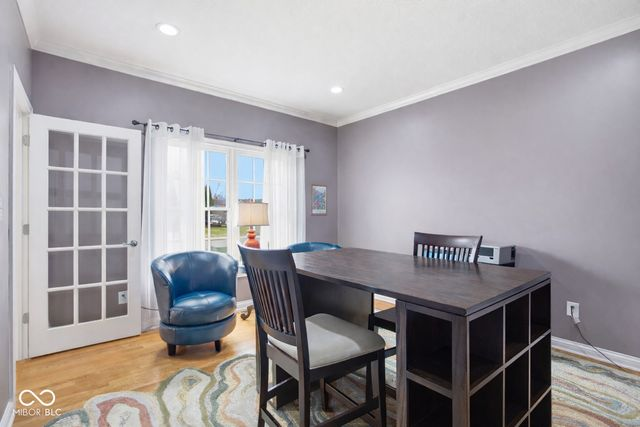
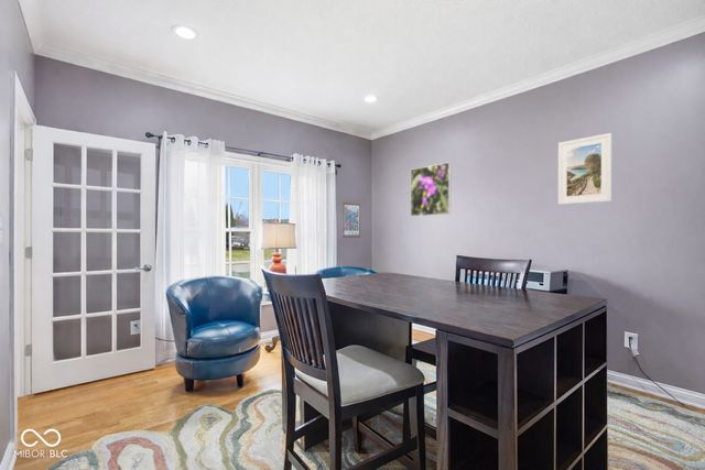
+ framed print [557,132,612,206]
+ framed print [410,161,452,217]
